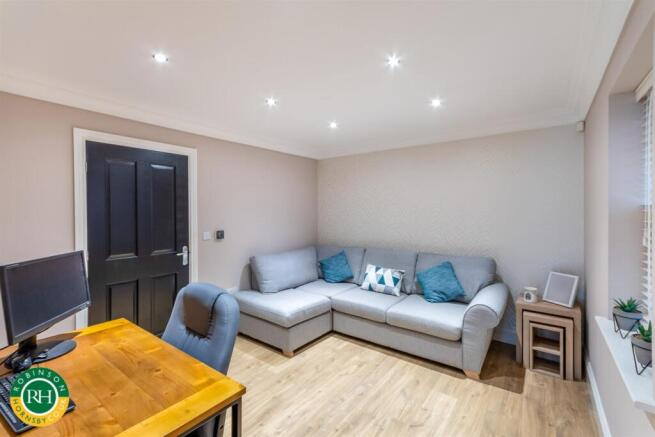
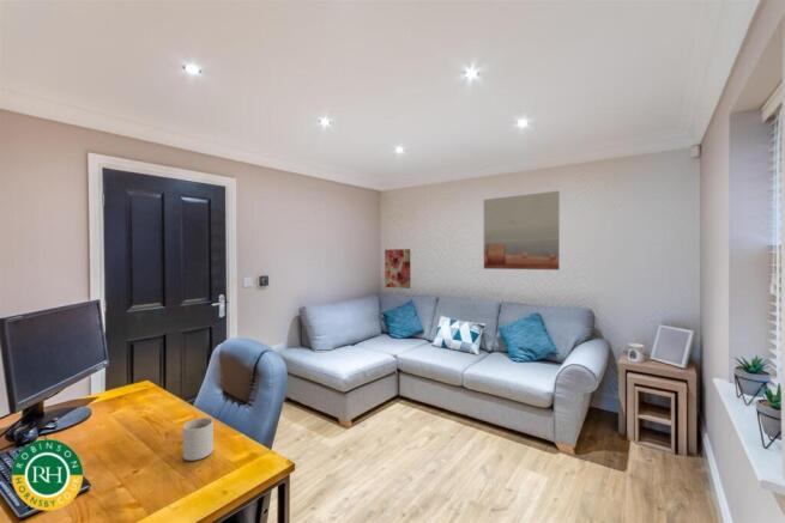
+ mug [182,416,215,462]
+ wall art [384,248,411,290]
+ wall art [483,190,561,270]
